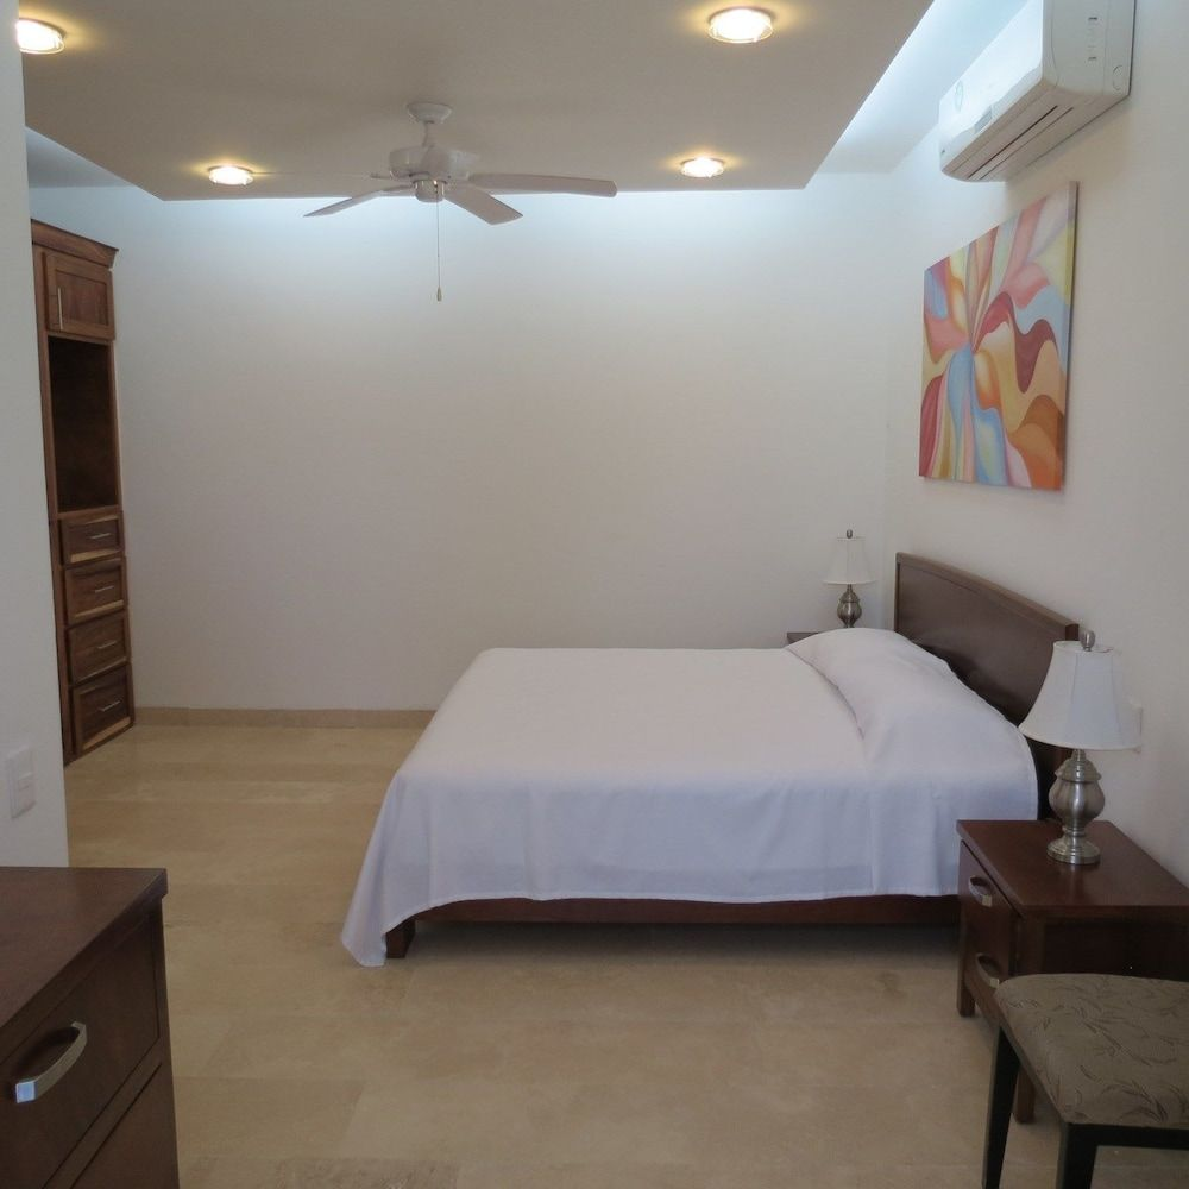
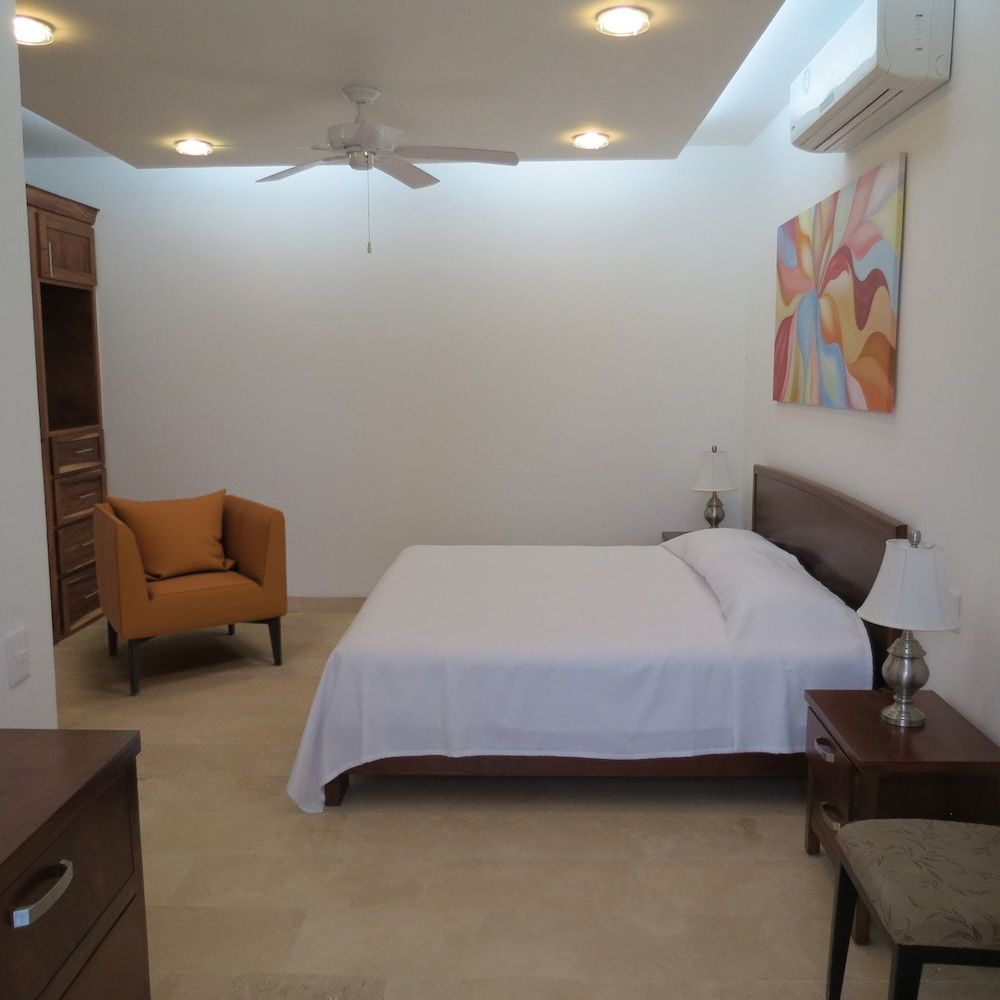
+ armchair [92,488,288,695]
